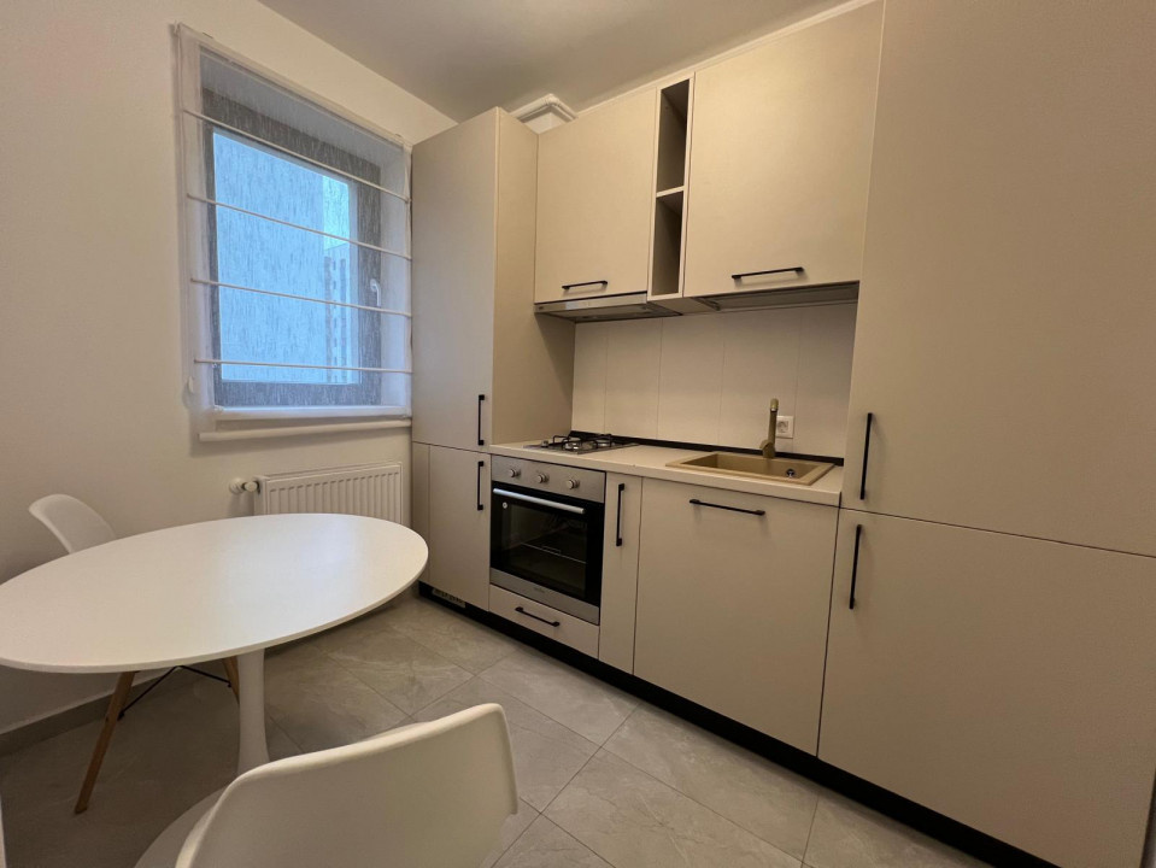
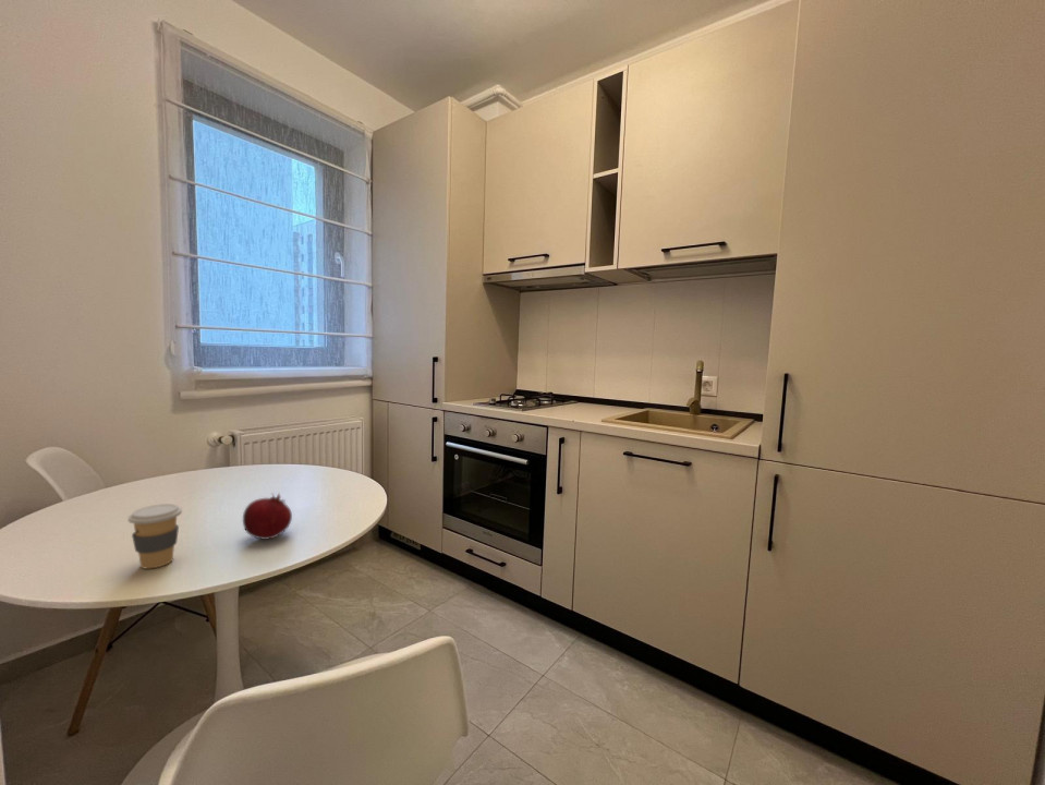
+ fruit [242,492,293,541]
+ coffee cup [126,503,183,569]
